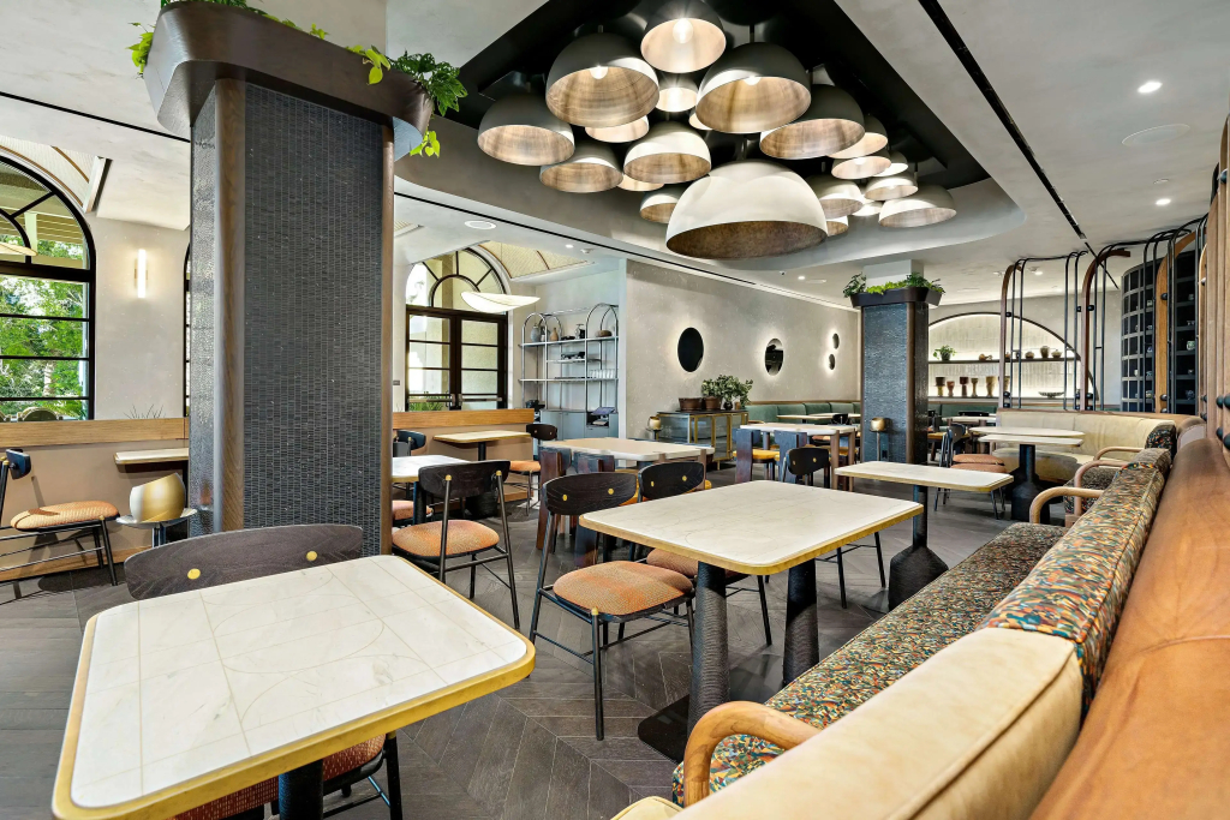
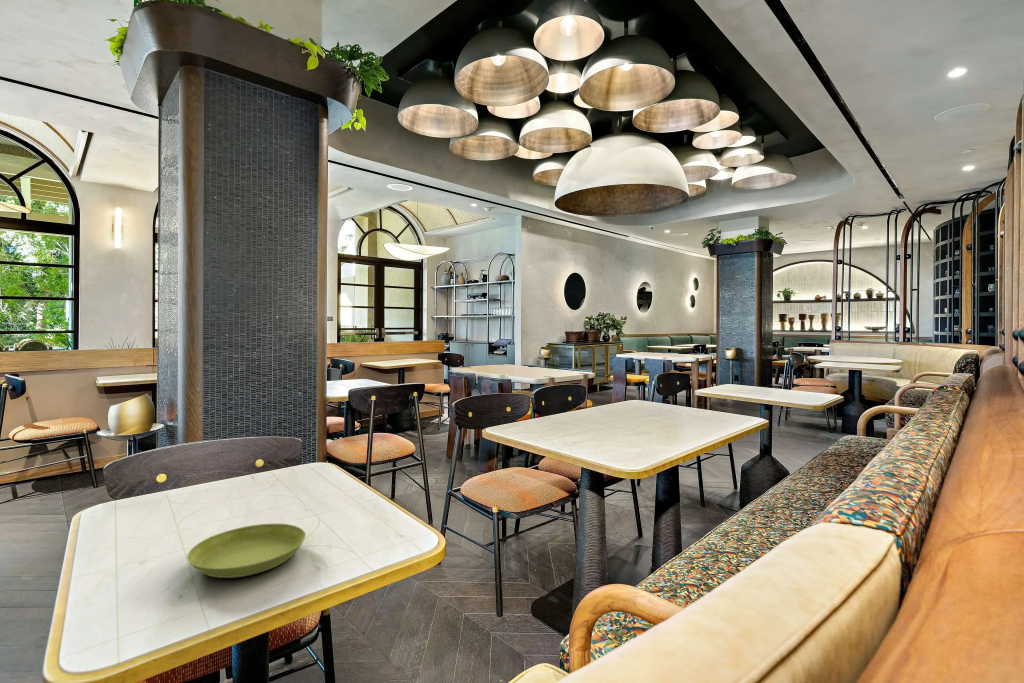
+ saucer [186,523,307,579]
